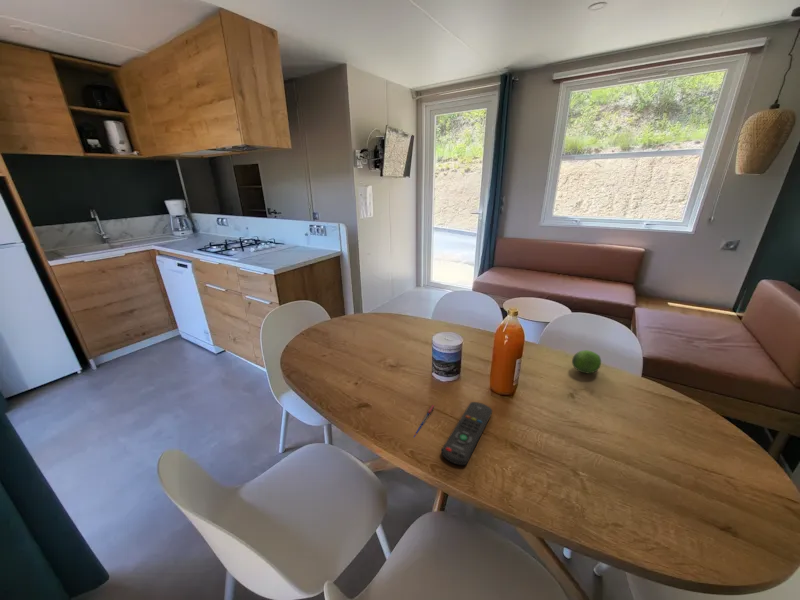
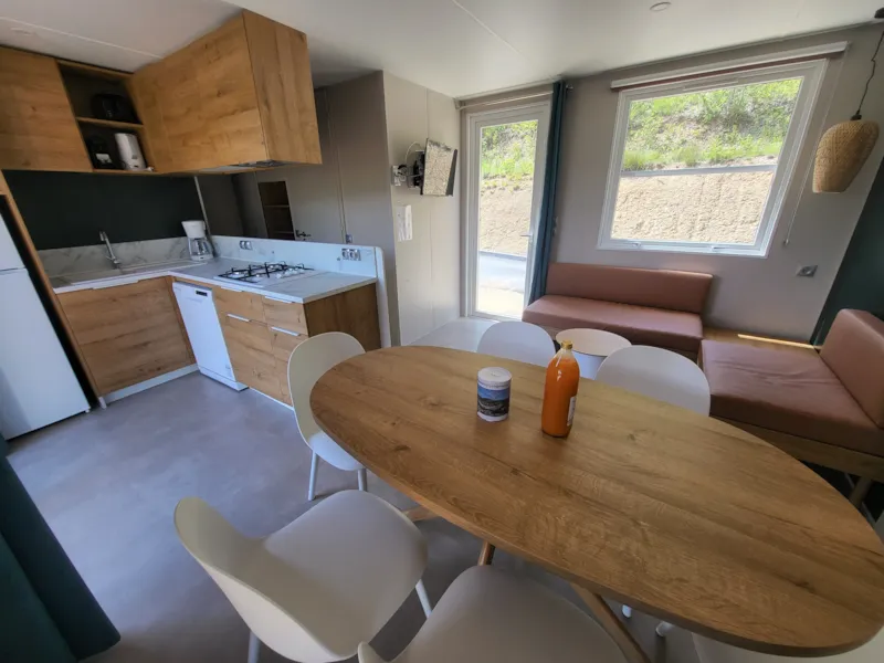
- remote control [440,401,493,466]
- pen [412,404,436,439]
- fruit [571,349,602,374]
